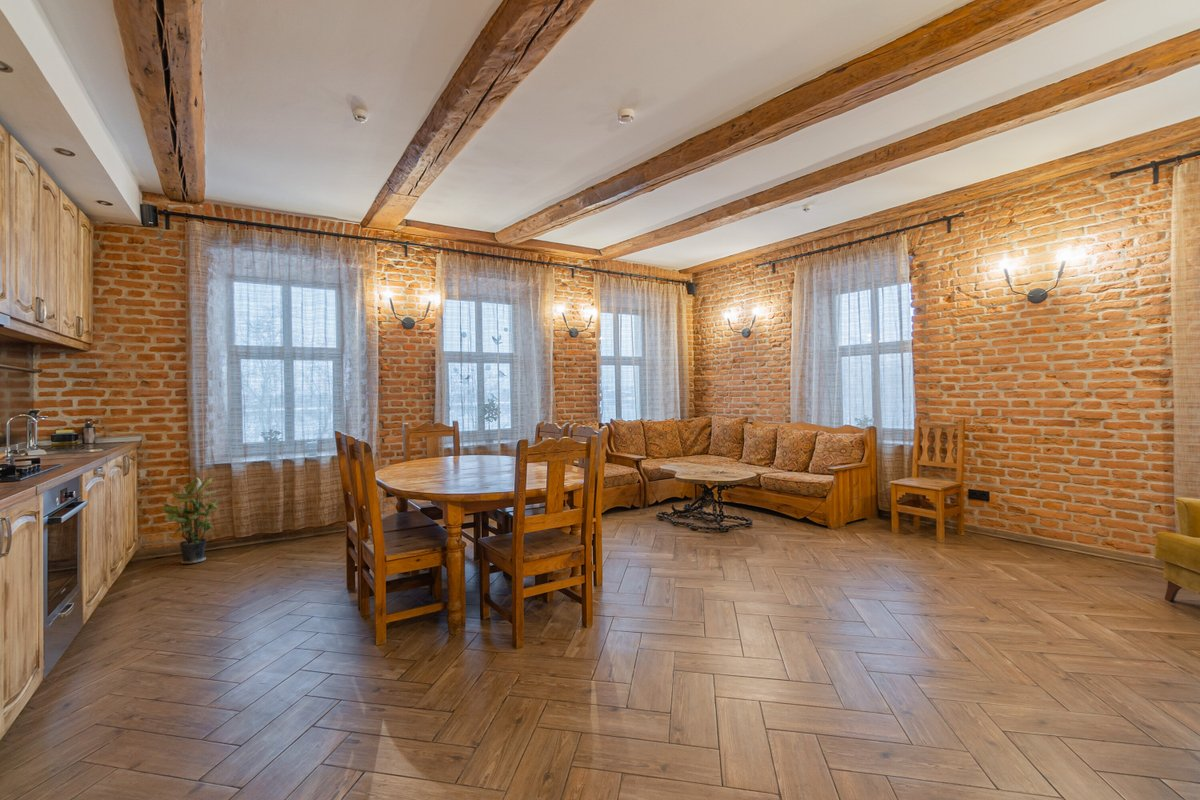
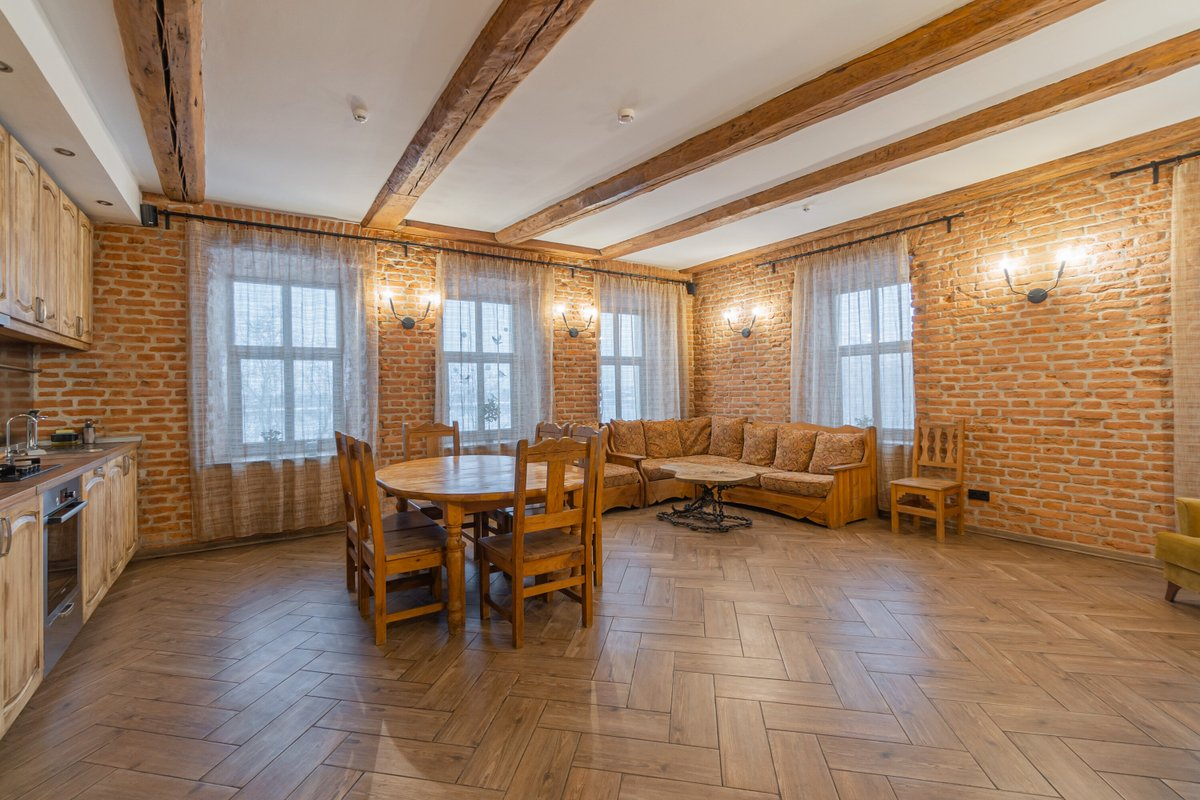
- potted plant [160,476,219,565]
